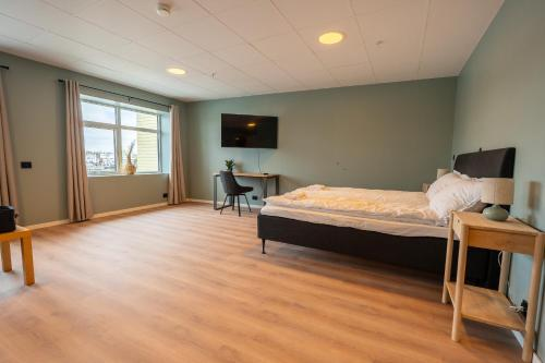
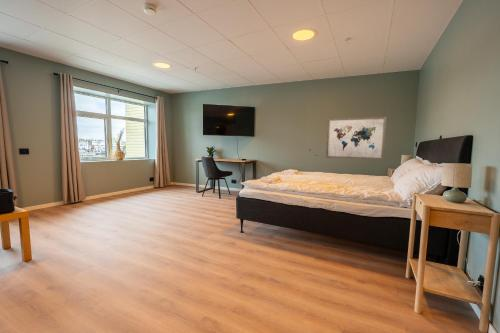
+ wall art [325,116,387,160]
